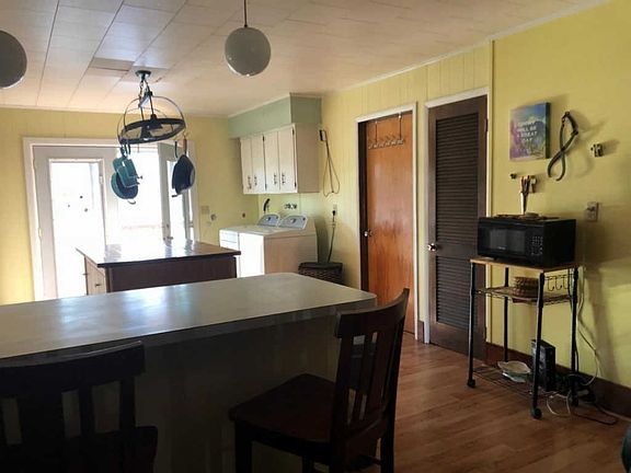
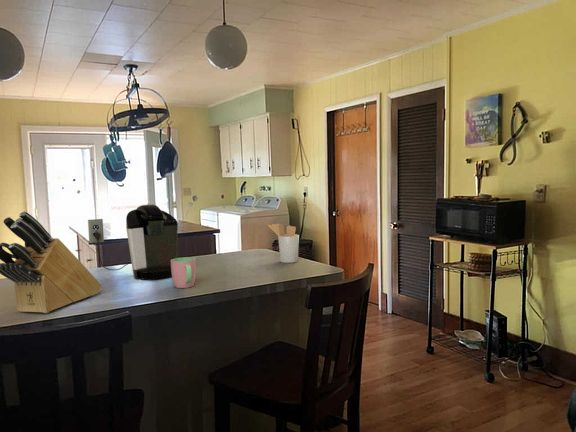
+ cup [171,256,197,289]
+ coffee maker [87,204,179,281]
+ knife block [0,210,102,314]
+ utensil holder [267,222,300,264]
